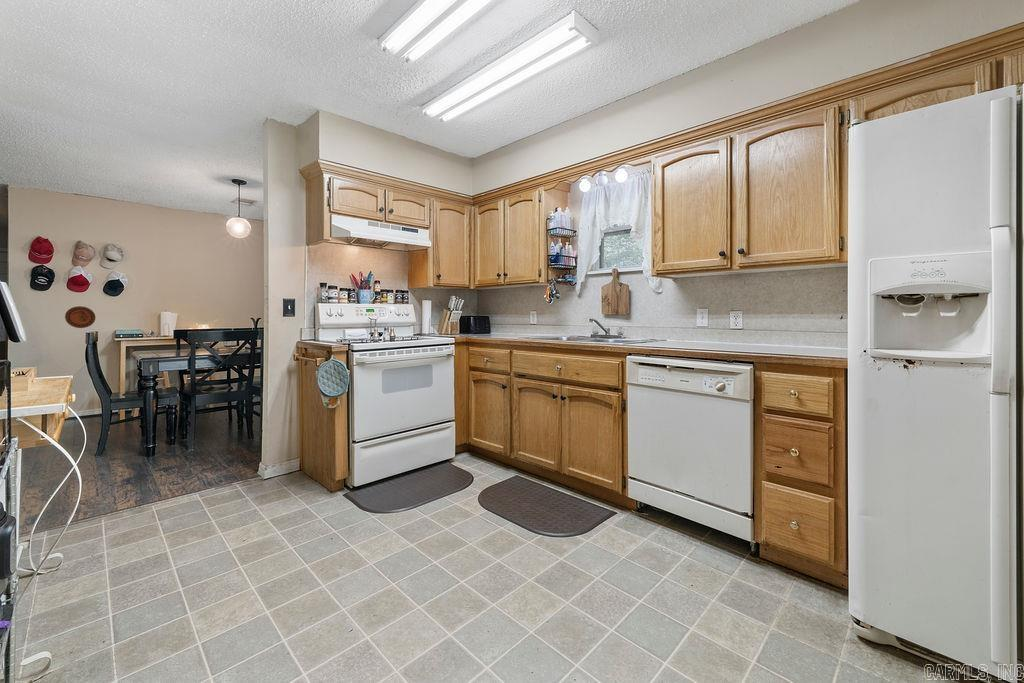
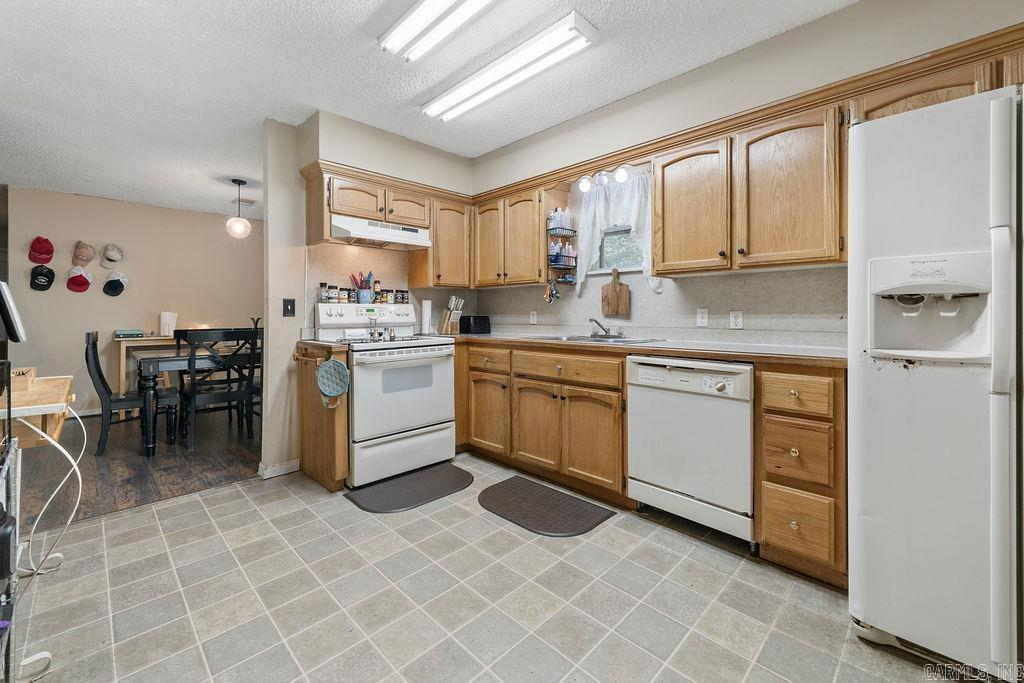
- decorative plate [64,305,96,329]
